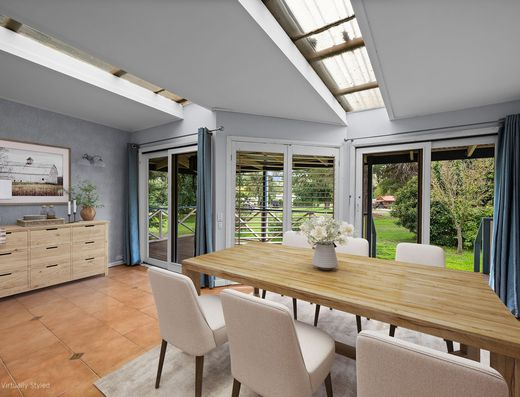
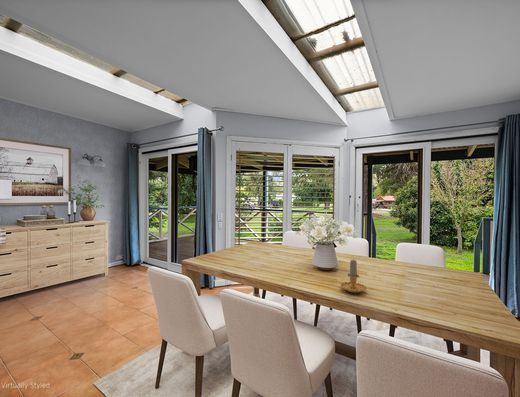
+ candle [339,258,367,294]
